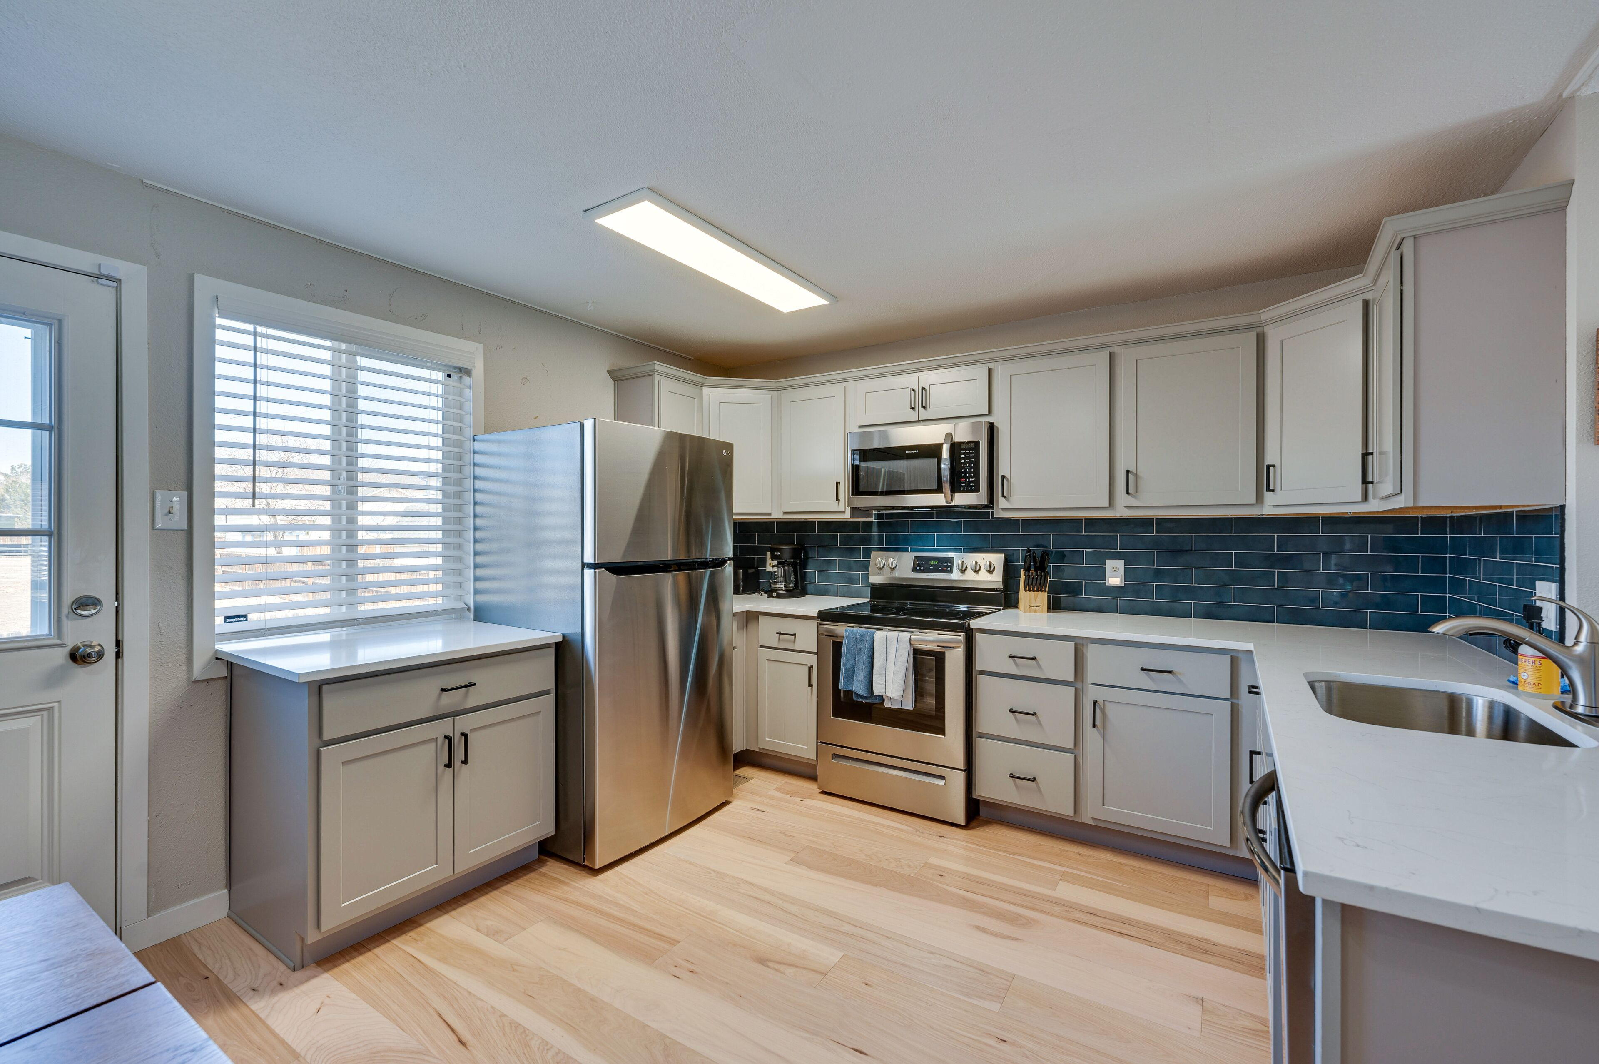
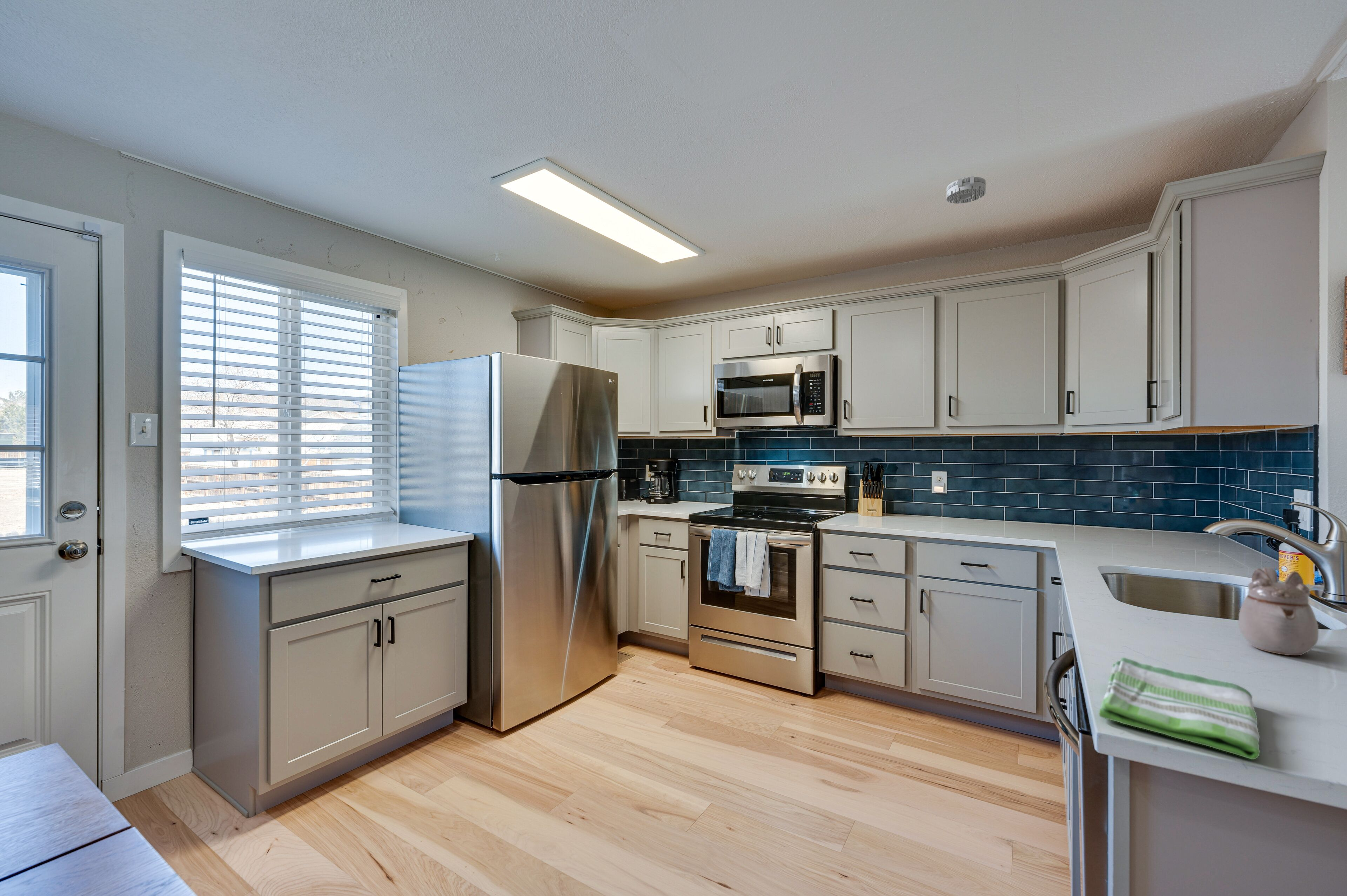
+ dish towel [1099,657,1260,760]
+ smoke detector [946,176,986,204]
+ teapot [1238,567,1319,656]
